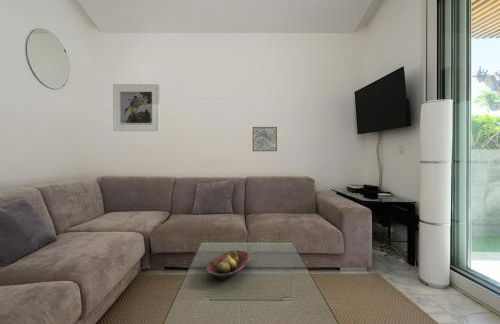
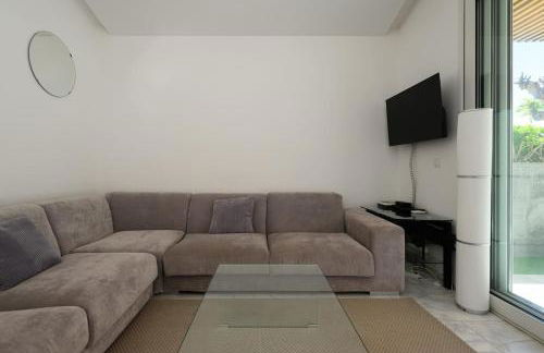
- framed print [112,83,161,132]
- fruit bowl [205,249,251,281]
- wall art [251,126,278,152]
